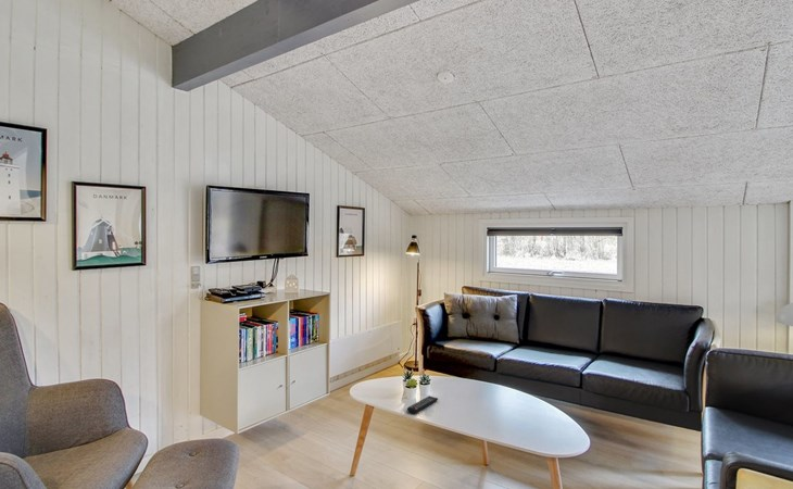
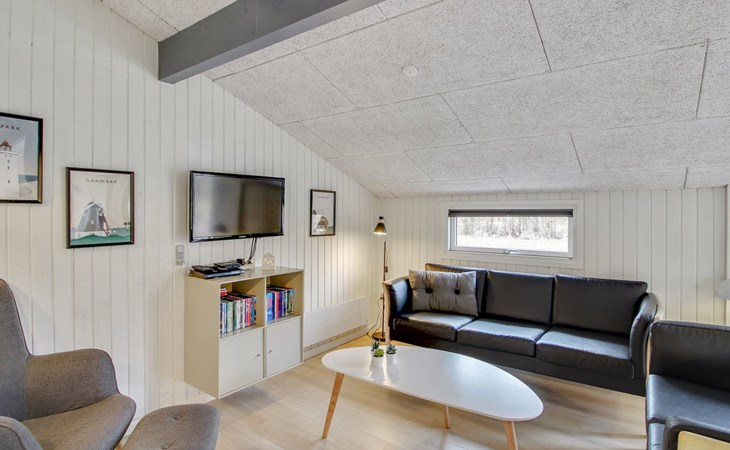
- remote control [406,394,439,414]
